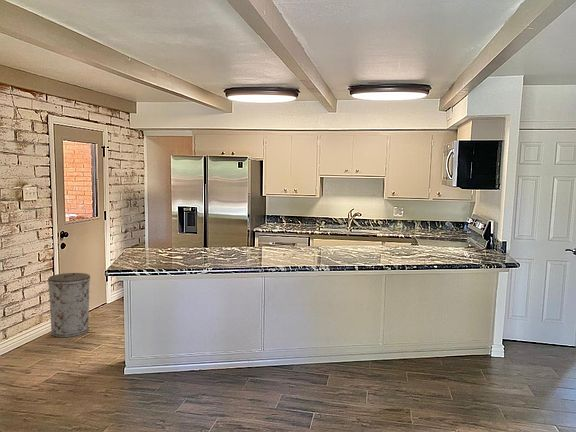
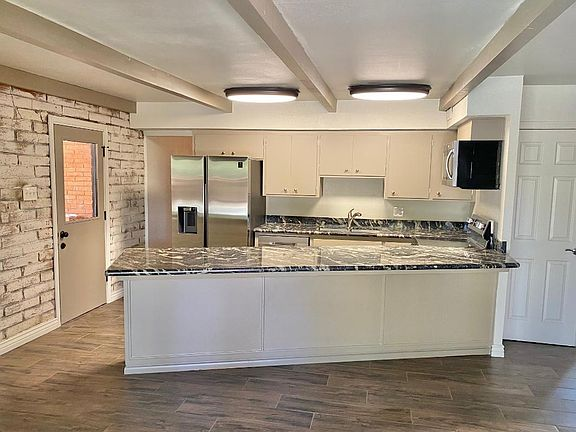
- trash can [47,272,91,338]
